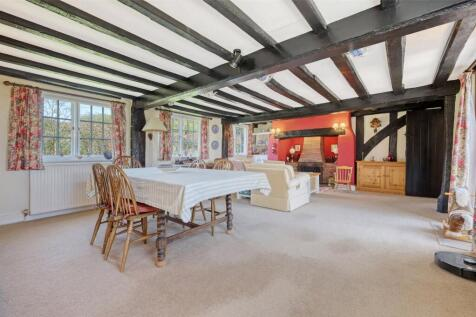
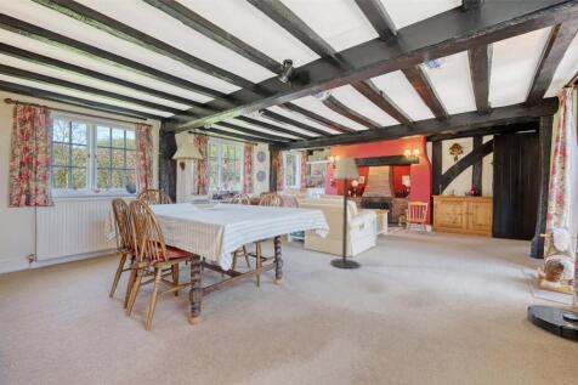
+ floor lamp [329,155,362,270]
